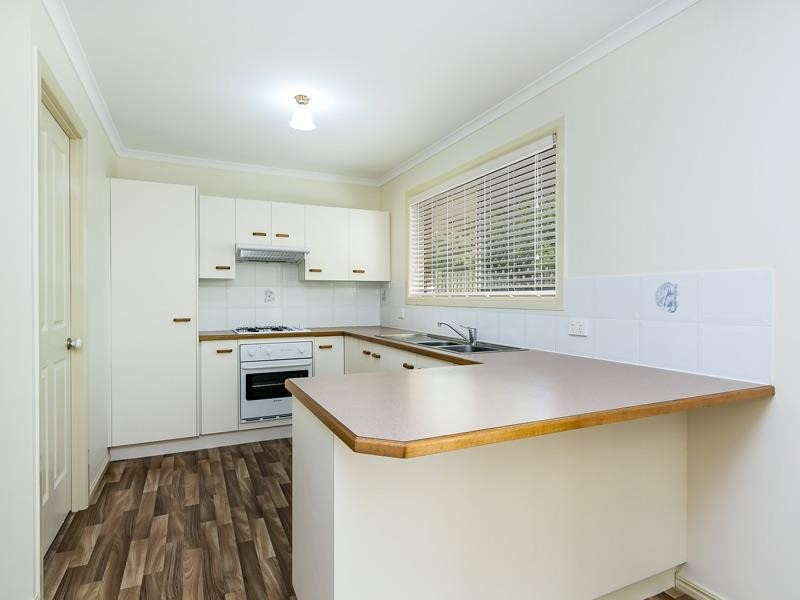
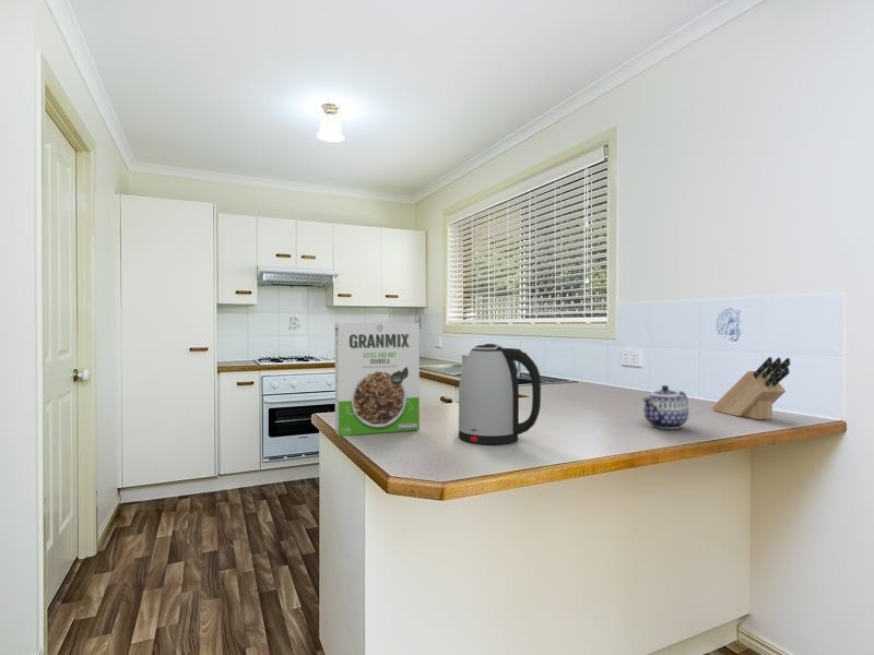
+ teapot [641,384,689,430]
+ knife block [710,356,791,420]
+ cereal box [334,322,421,437]
+ kettle [457,343,542,445]
